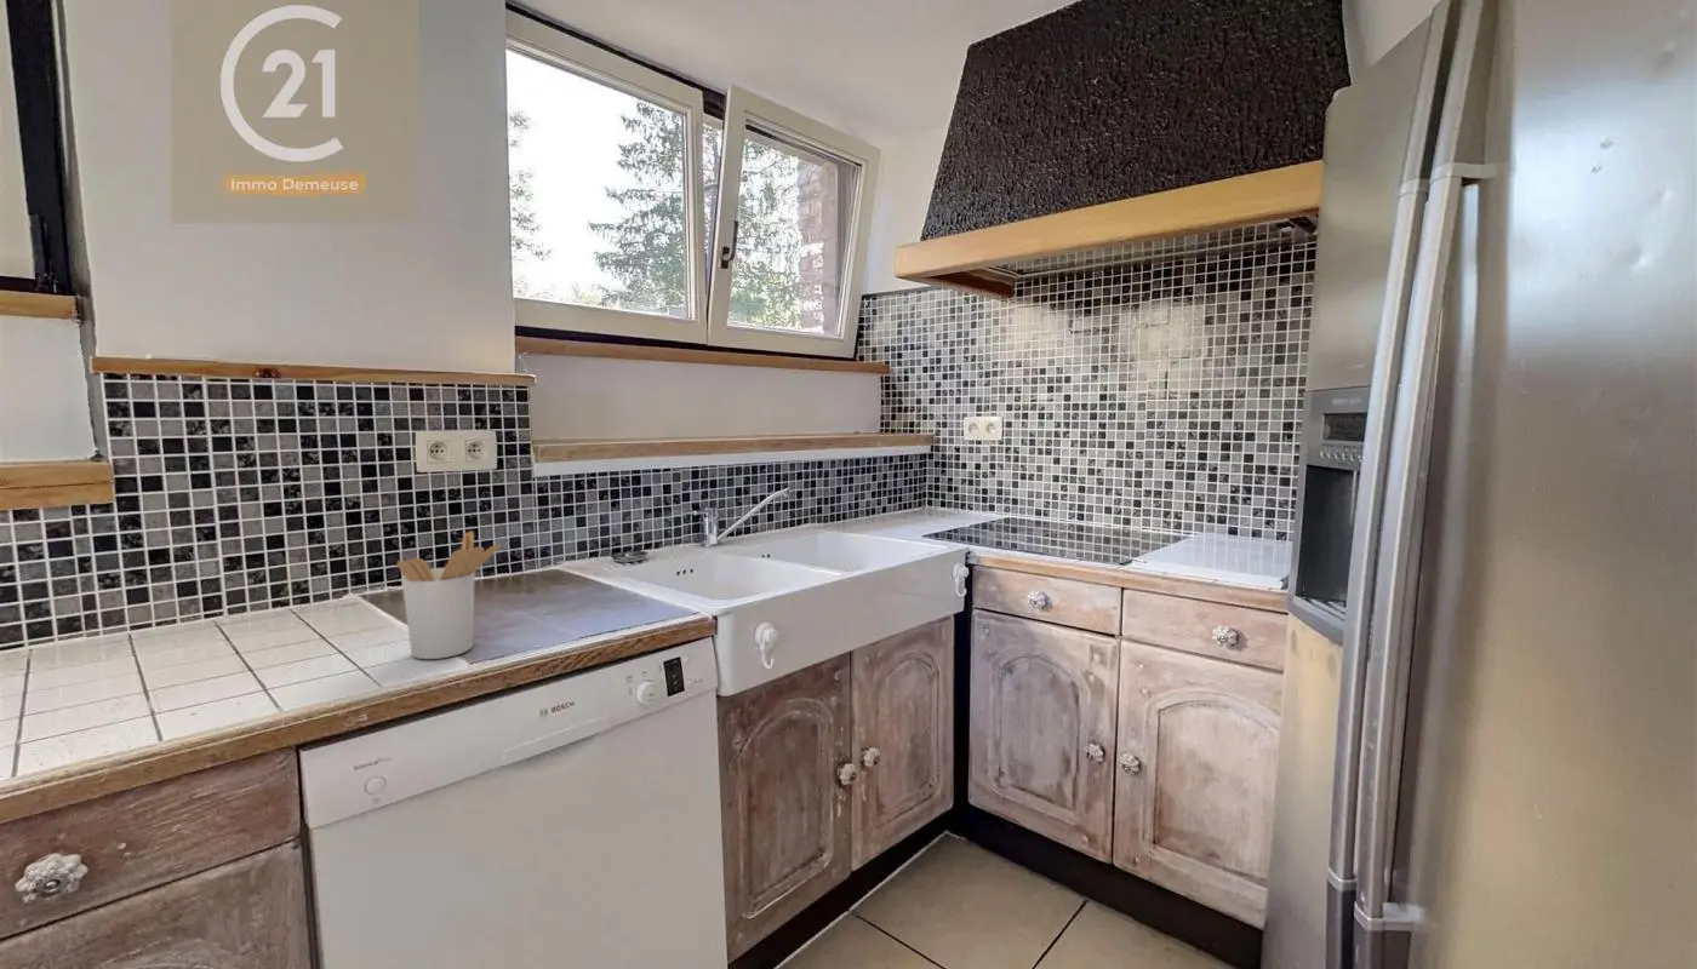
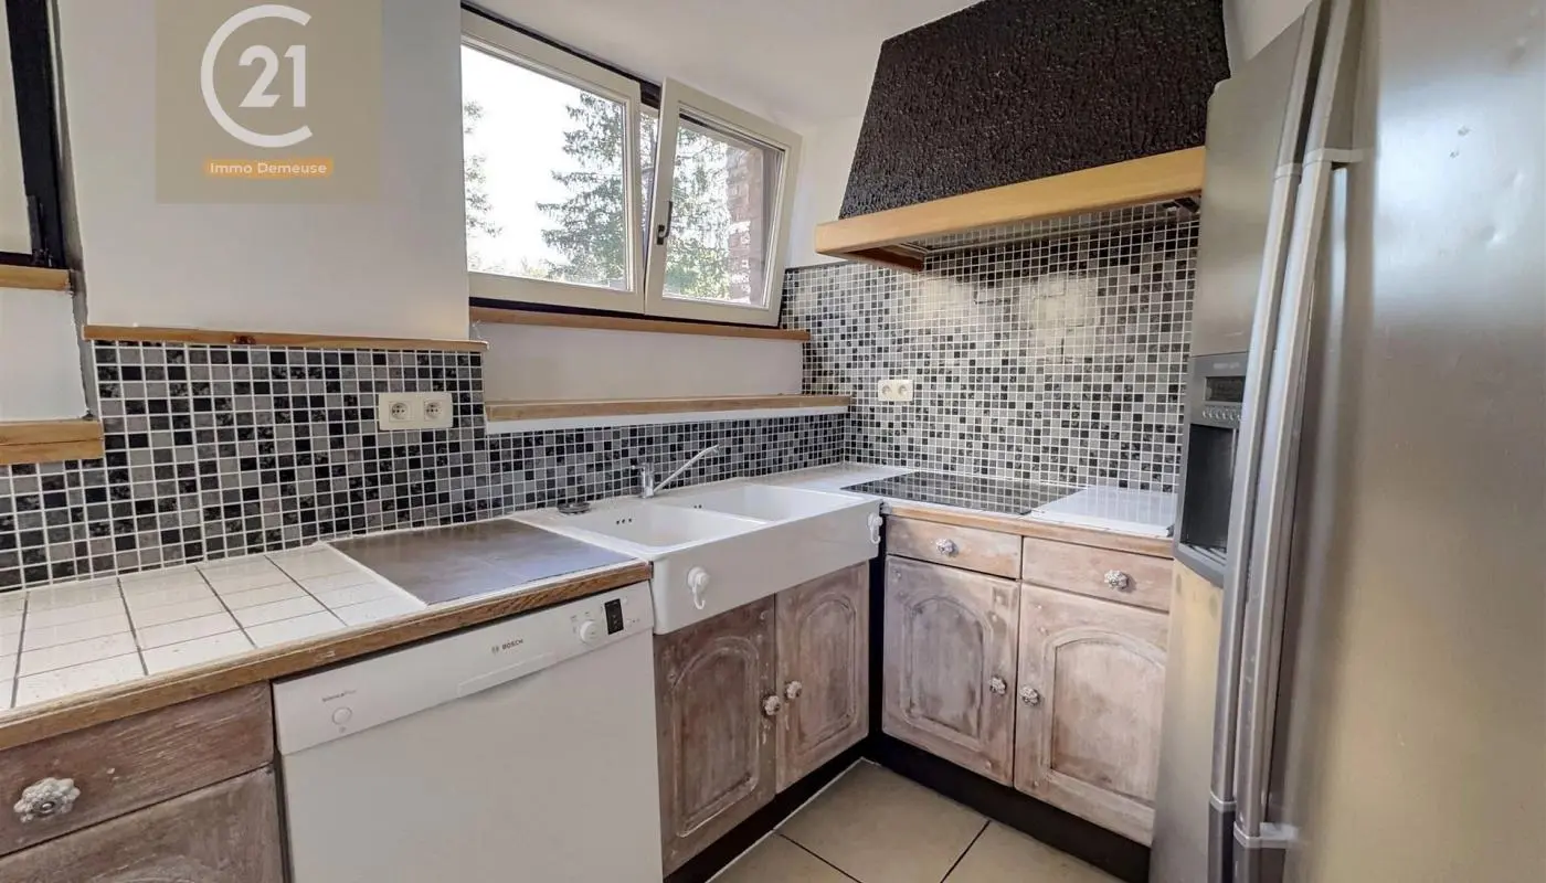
- utensil holder [396,529,502,660]
